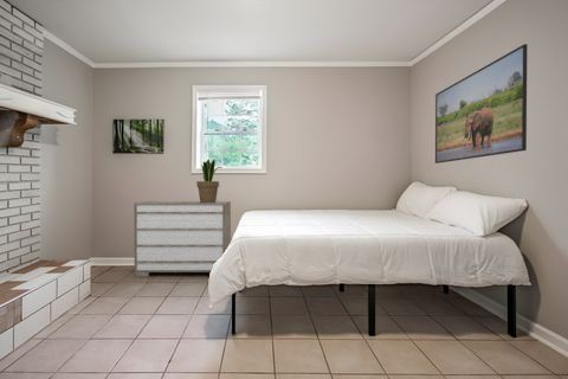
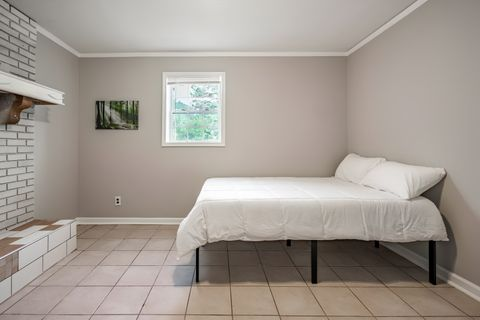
- dresser [133,200,232,278]
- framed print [434,43,529,165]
- potted plant [195,158,222,203]
